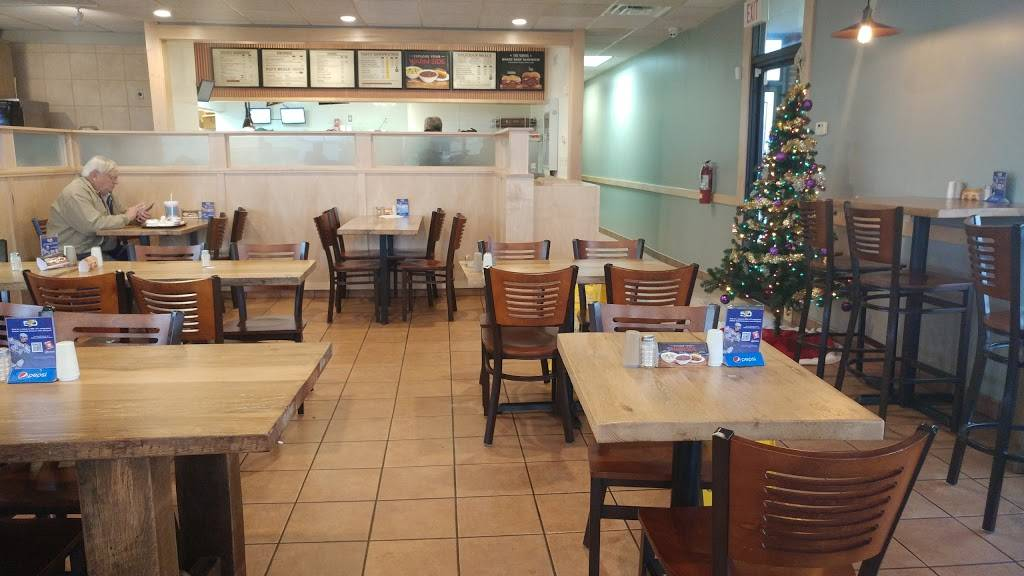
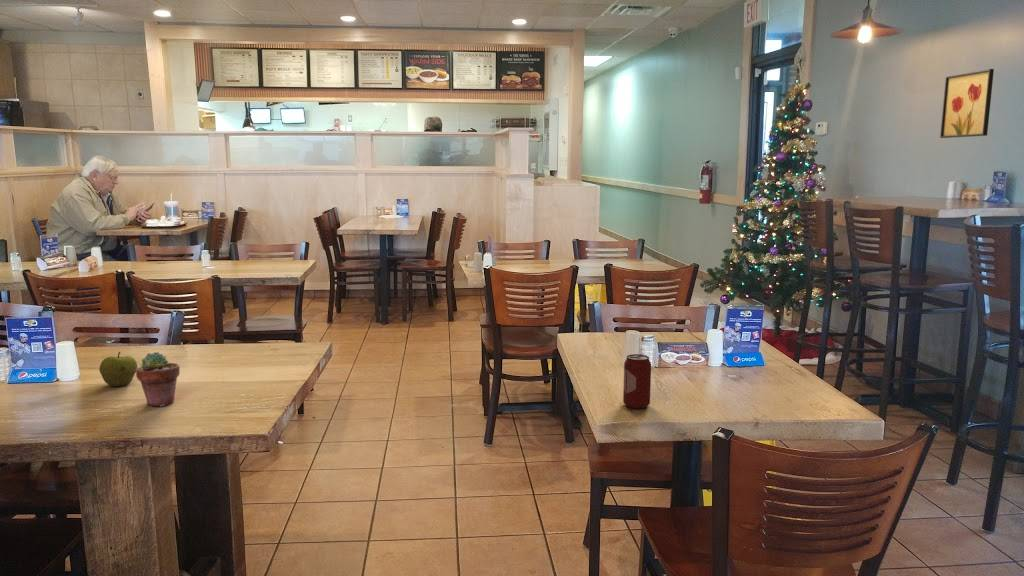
+ apple [98,351,138,388]
+ wall art [939,68,995,139]
+ beverage can [622,353,652,409]
+ potted succulent [135,351,181,408]
